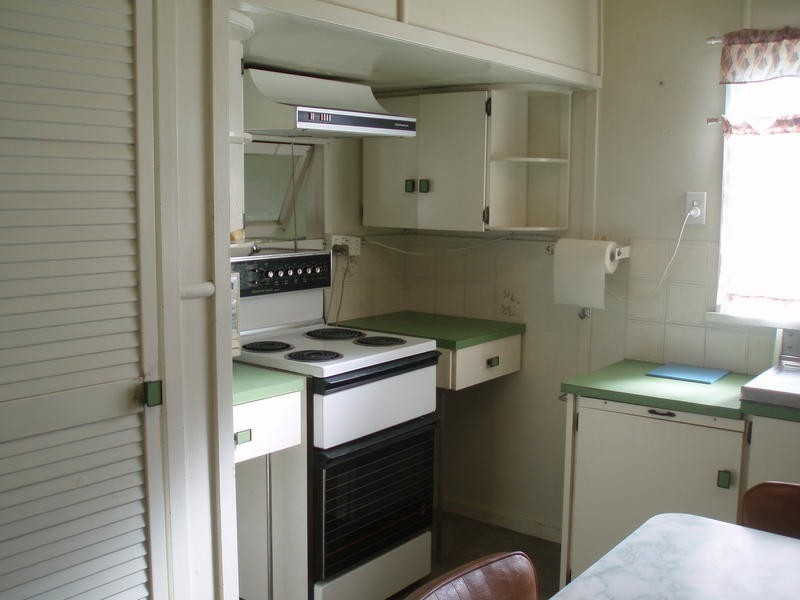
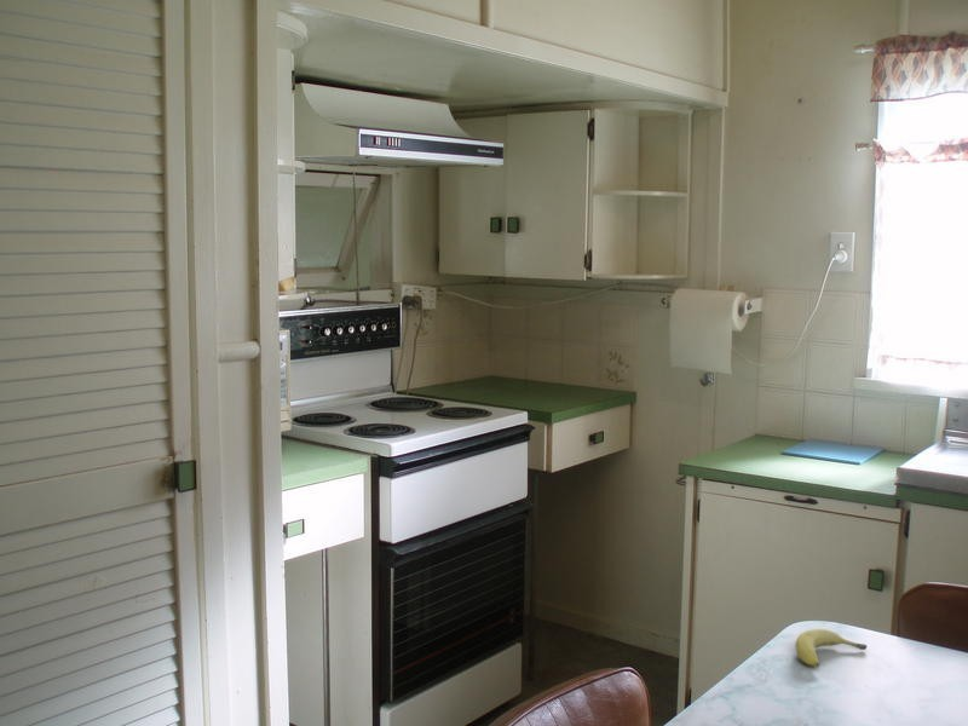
+ fruit [794,628,868,668]
